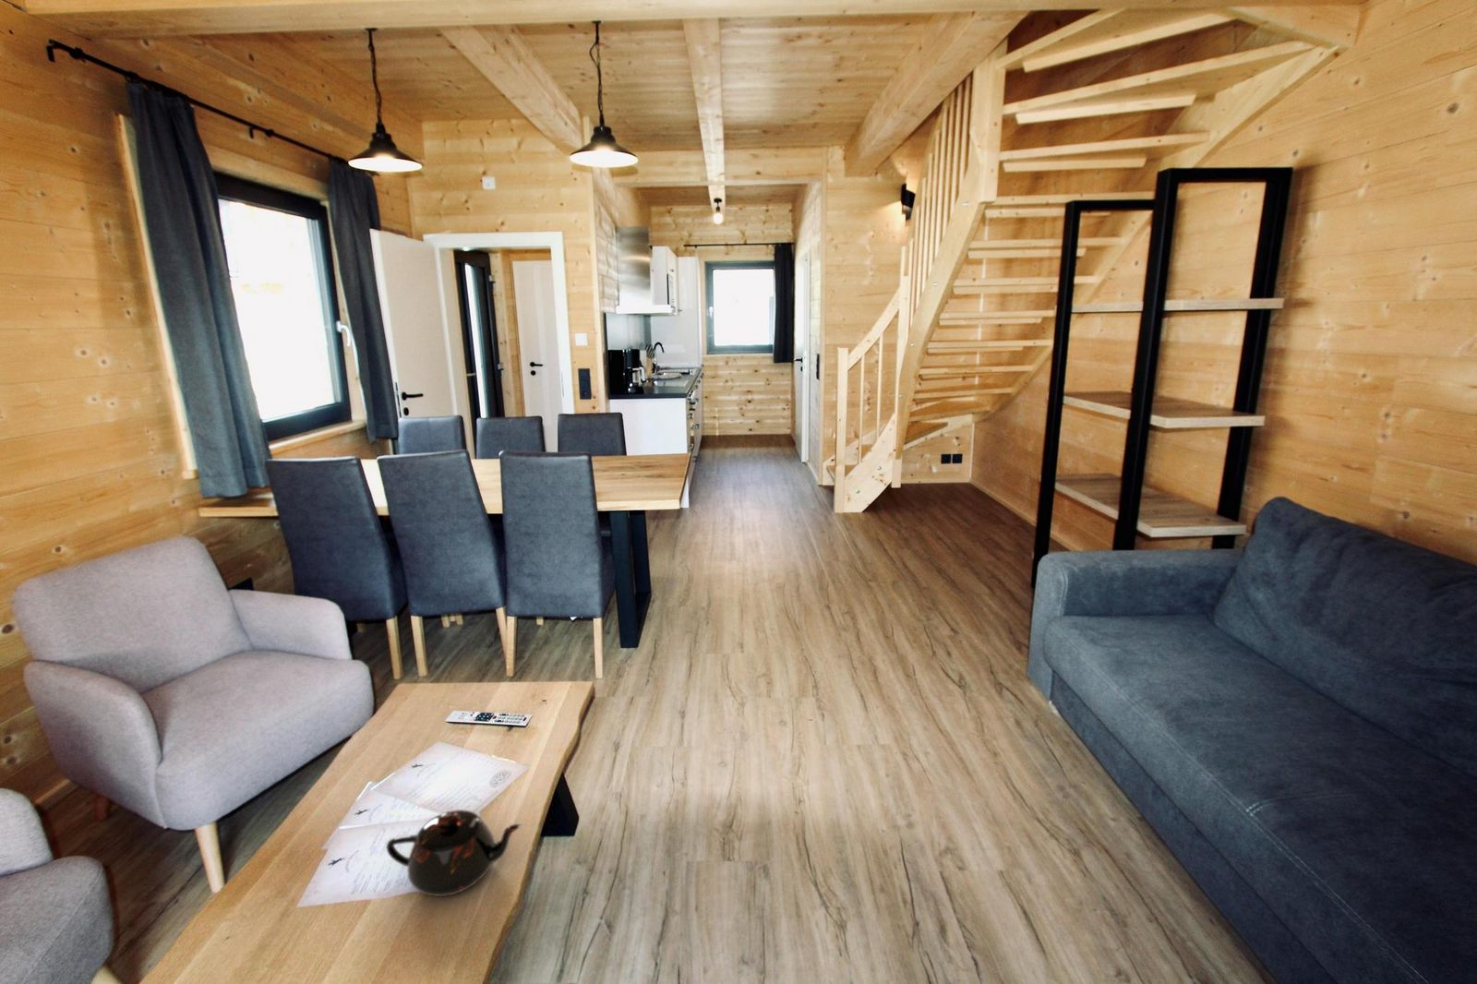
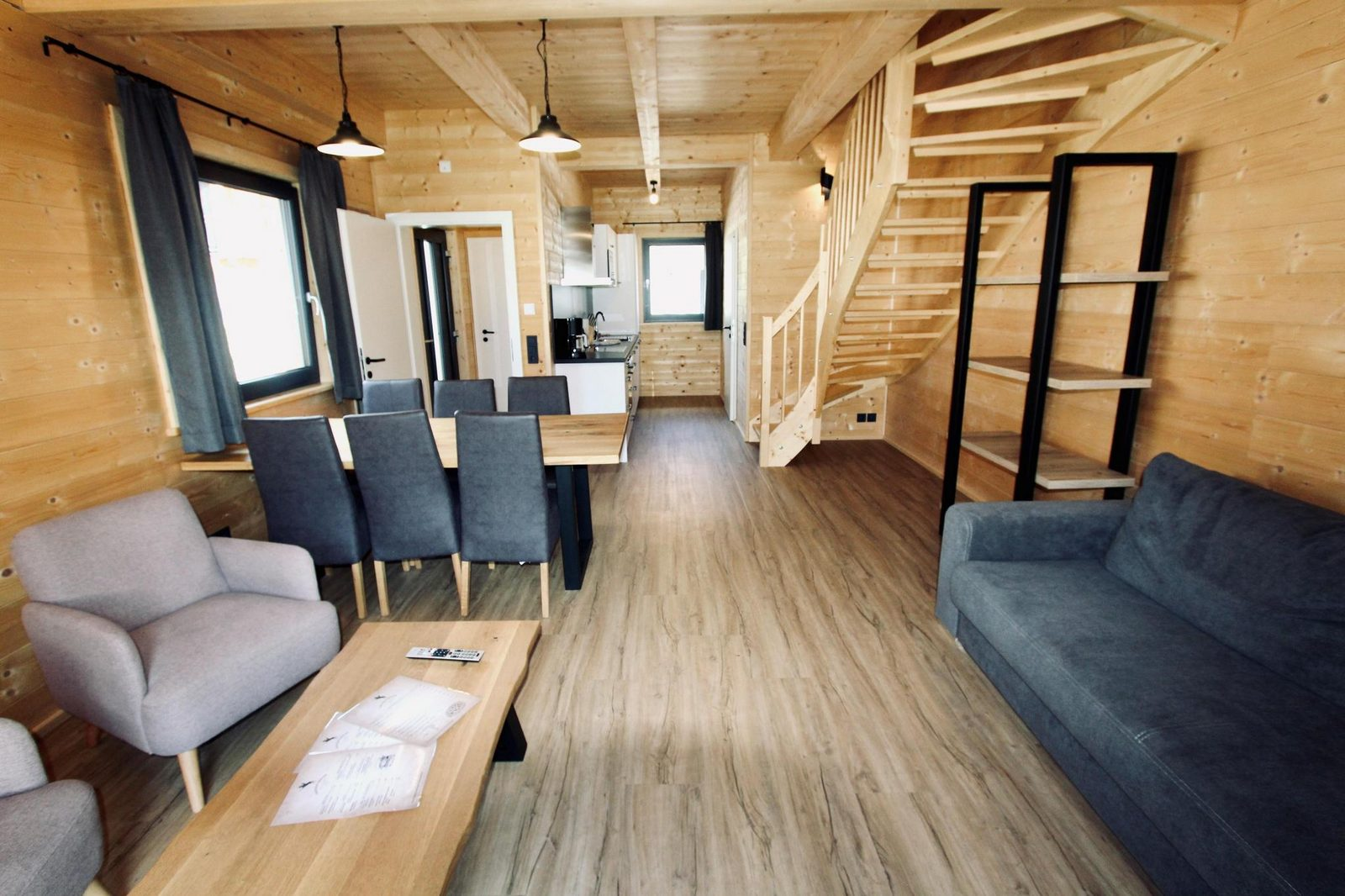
- teapot [385,808,523,897]
